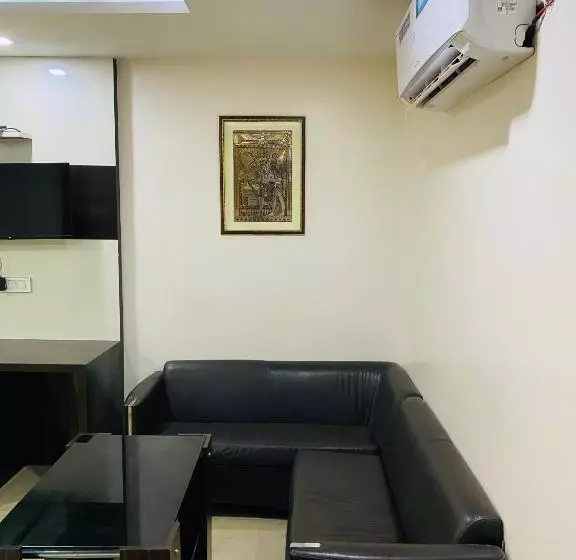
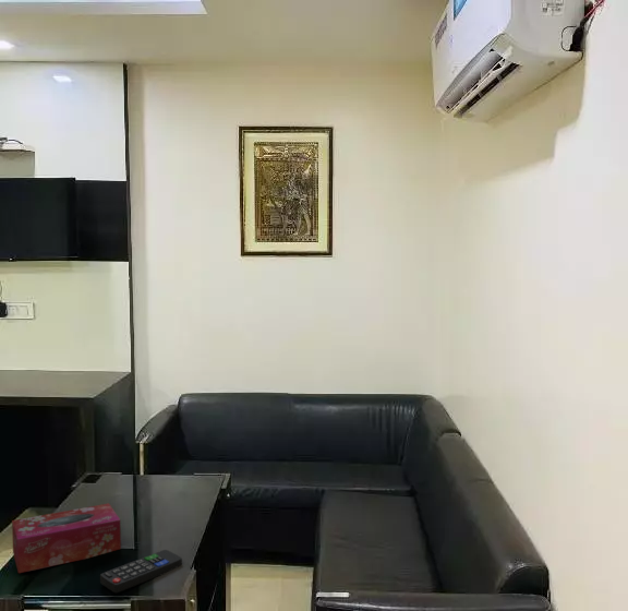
+ remote control [99,549,183,594]
+ tissue box [11,503,122,574]
